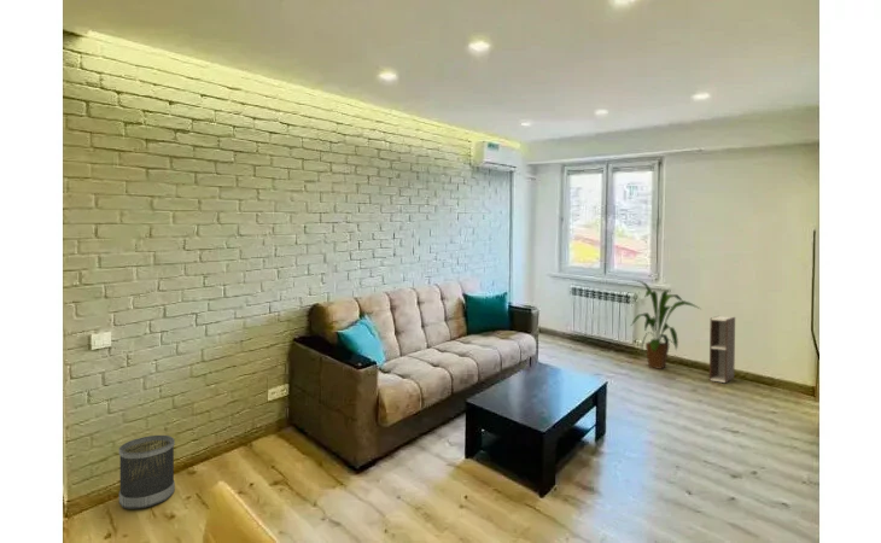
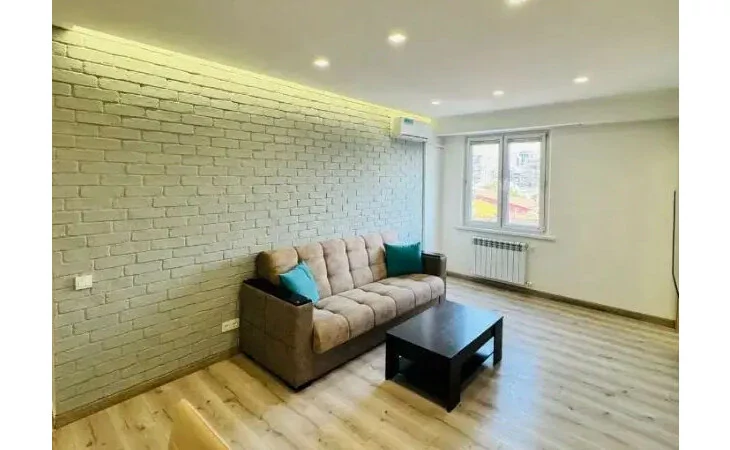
- shelf [708,315,736,384]
- house plant [630,279,704,370]
- wastebasket [118,434,176,510]
